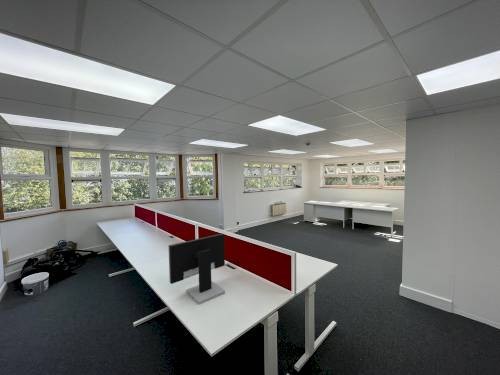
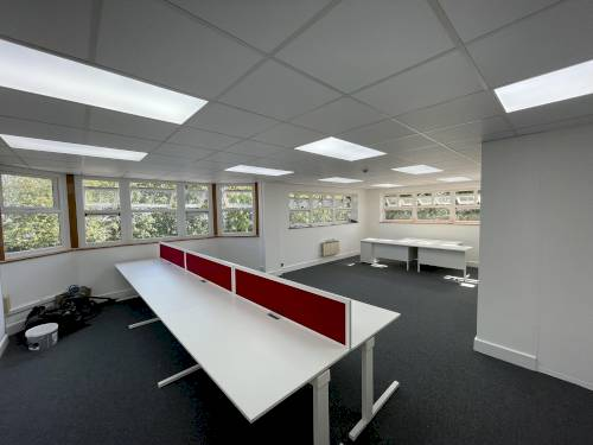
- computer monitor [168,232,226,305]
